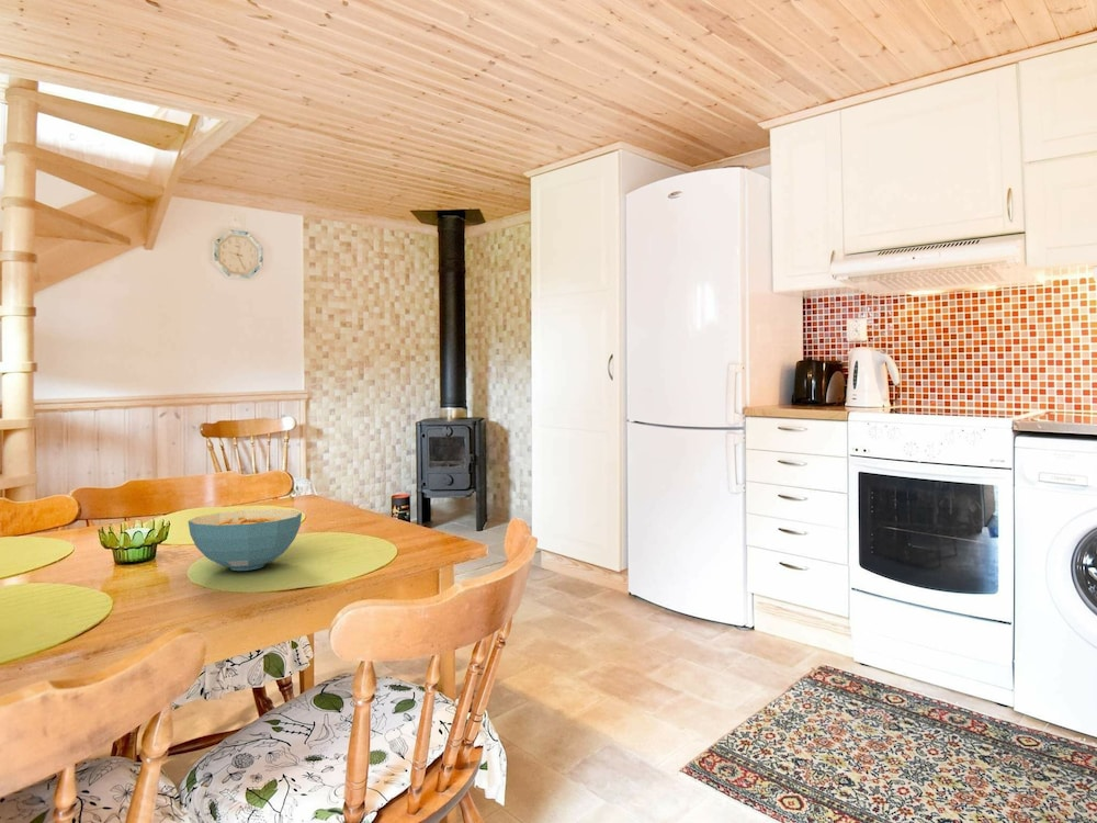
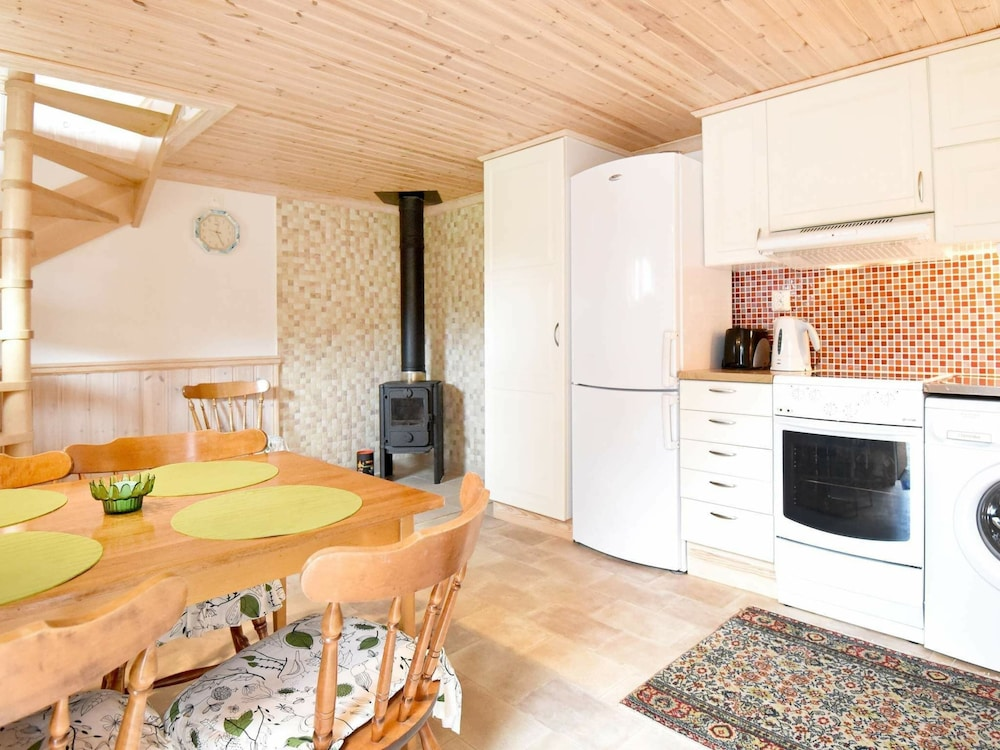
- cereal bowl [188,508,303,572]
